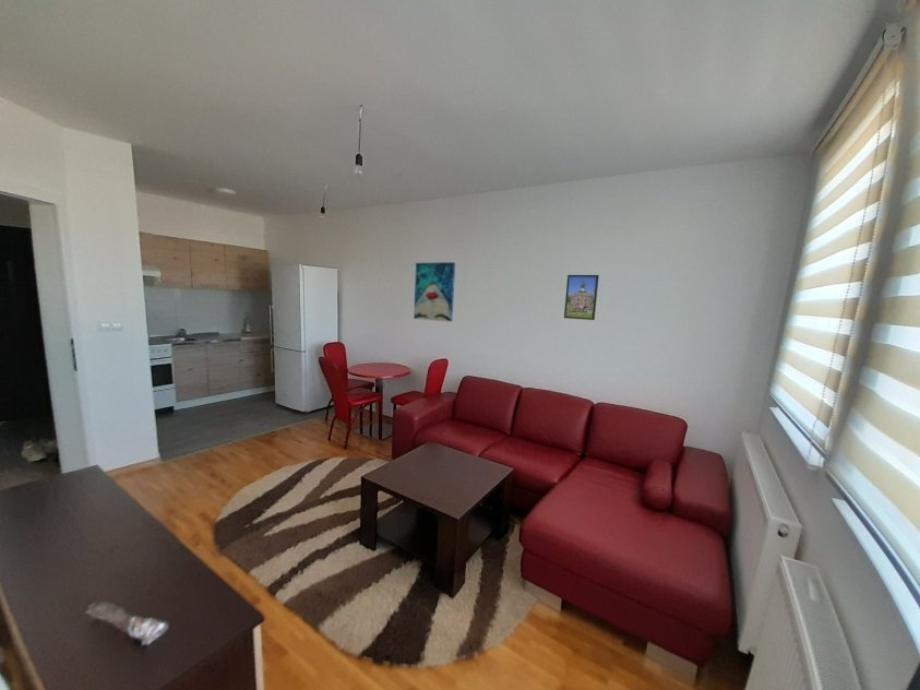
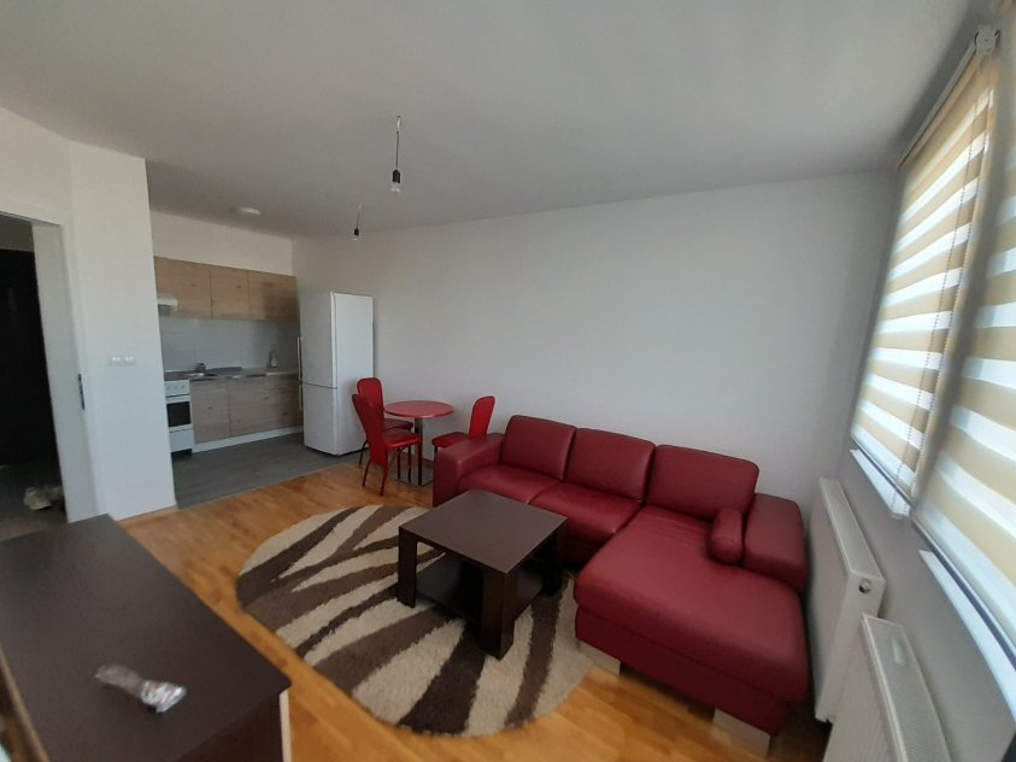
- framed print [563,274,600,321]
- wall art [413,261,456,323]
